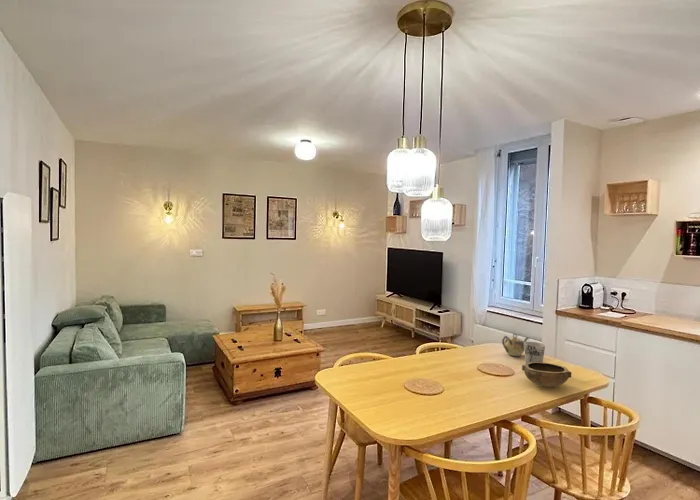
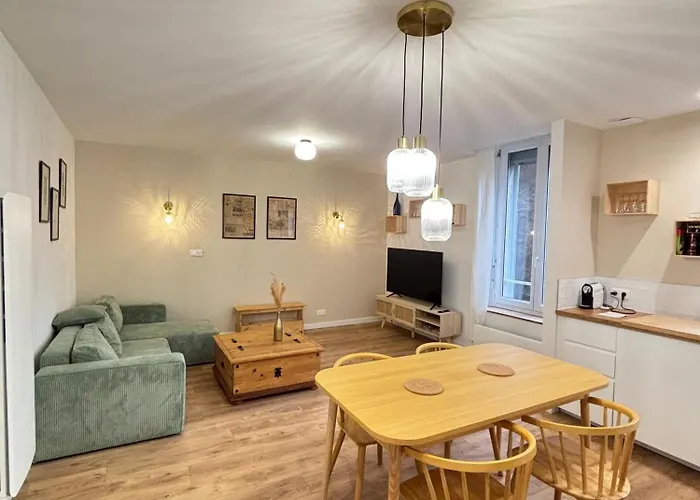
- bowl [521,362,572,388]
- teapot [501,333,530,357]
- cup [524,341,546,364]
